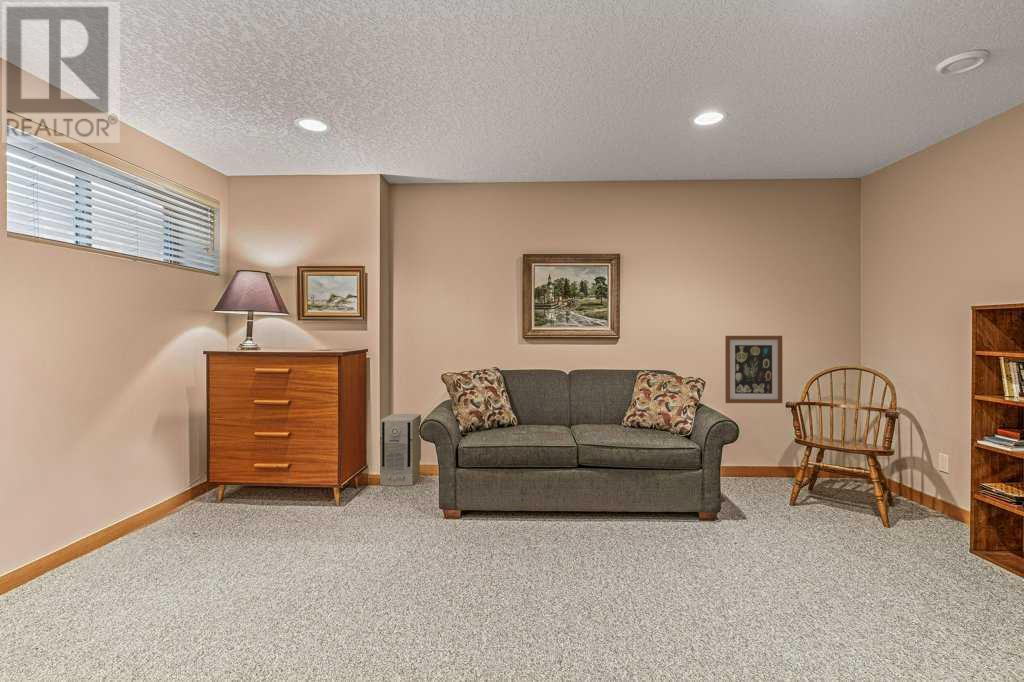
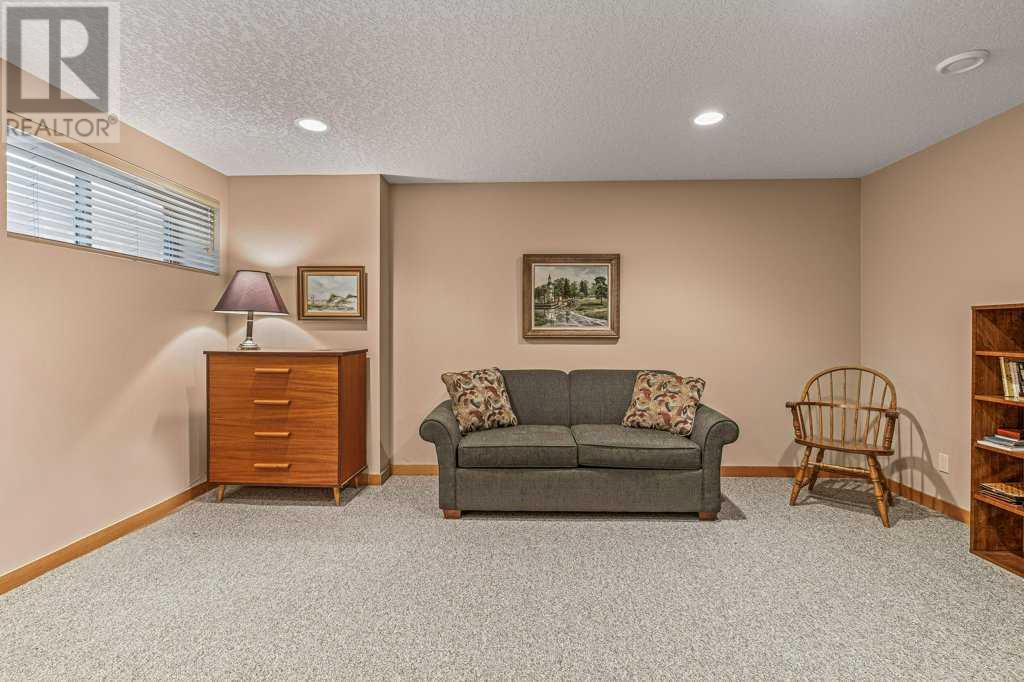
- air purifier [379,413,422,487]
- wall art [724,335,783,404]
